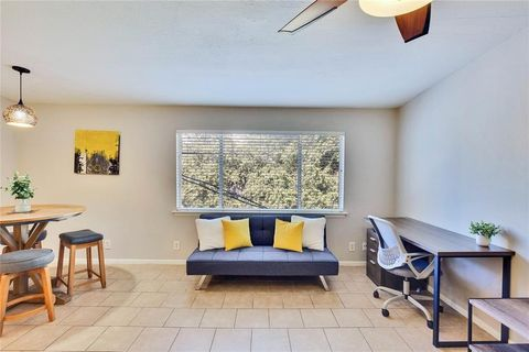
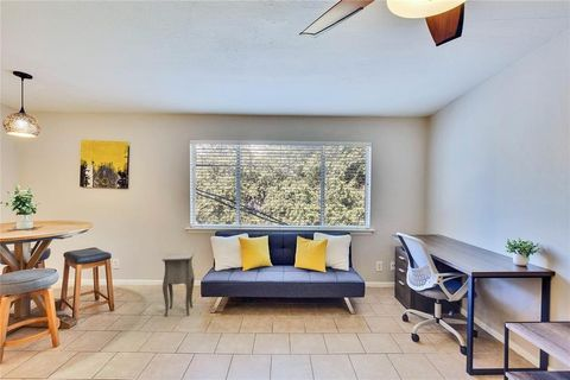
+ side table [162,252,196,317]
